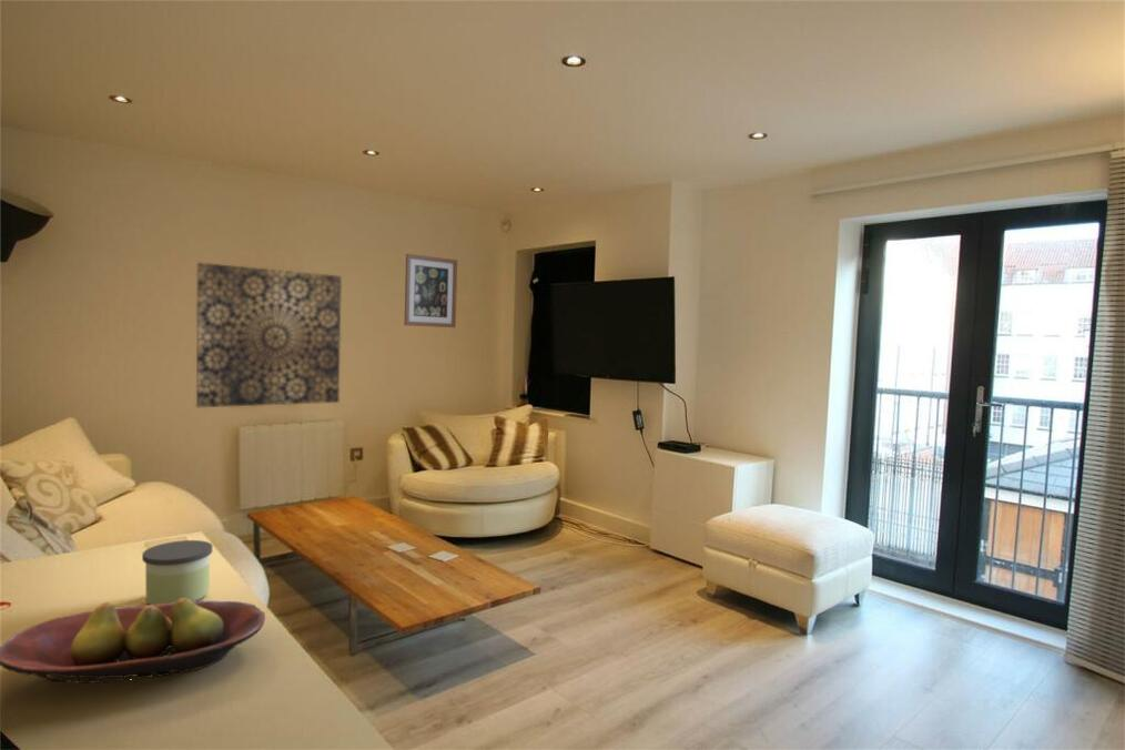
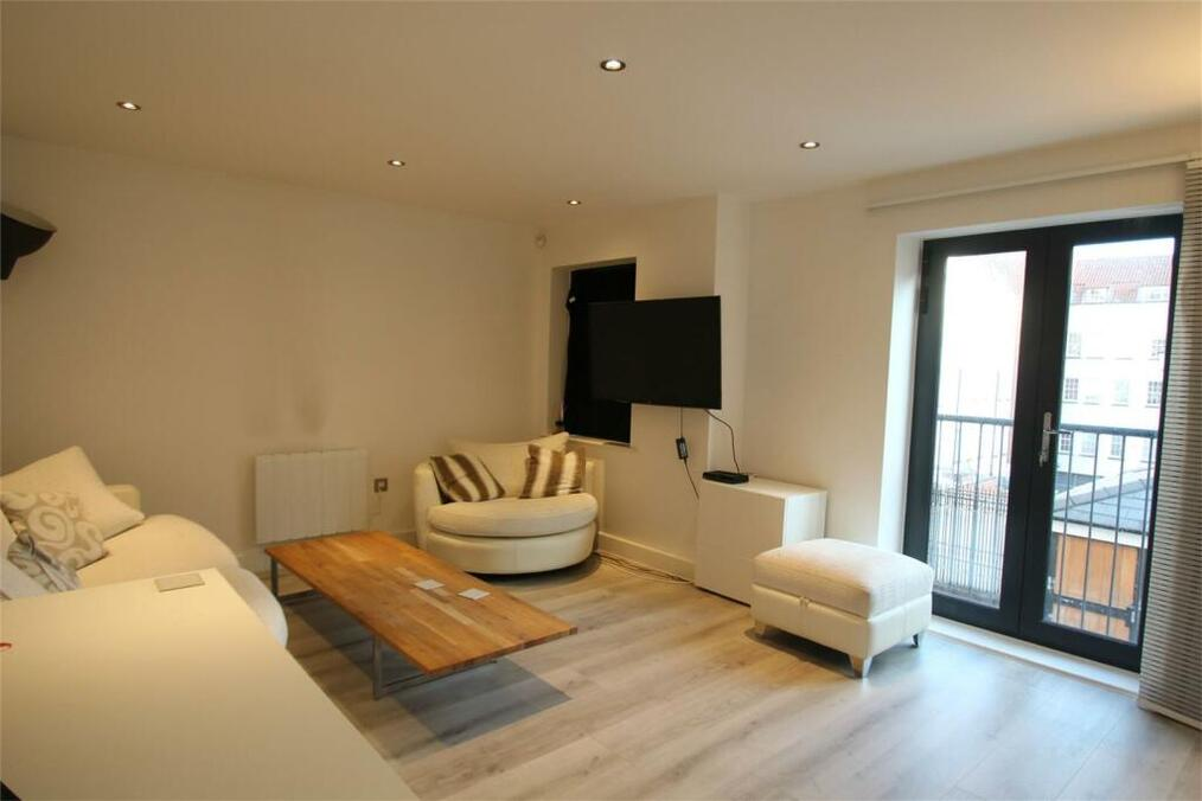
- candle [141,539,213,605]
- wall art [404,253,458,328]
- wall art [195,262,343,408]
- fruit bowl [0,598,266,685]
